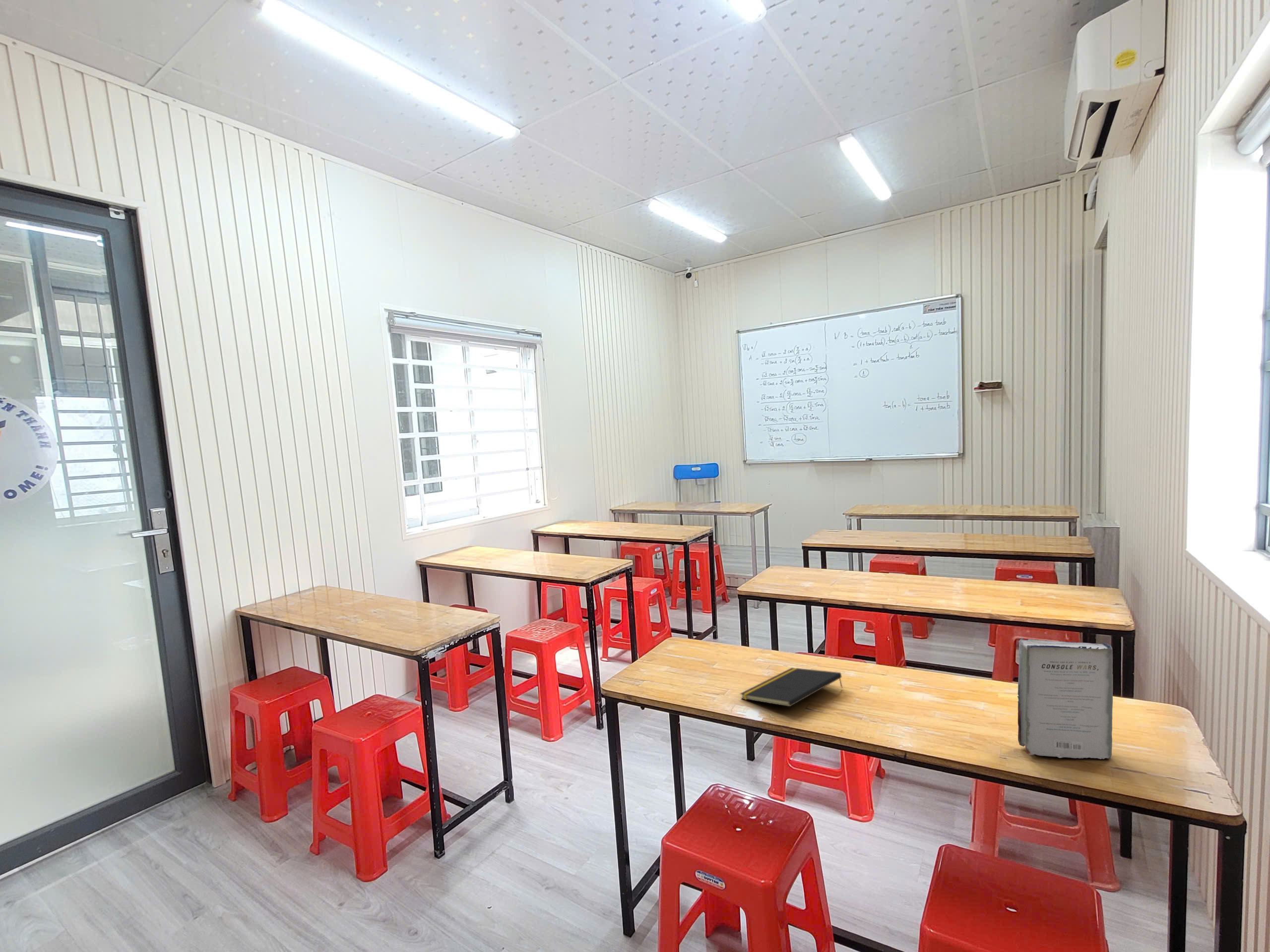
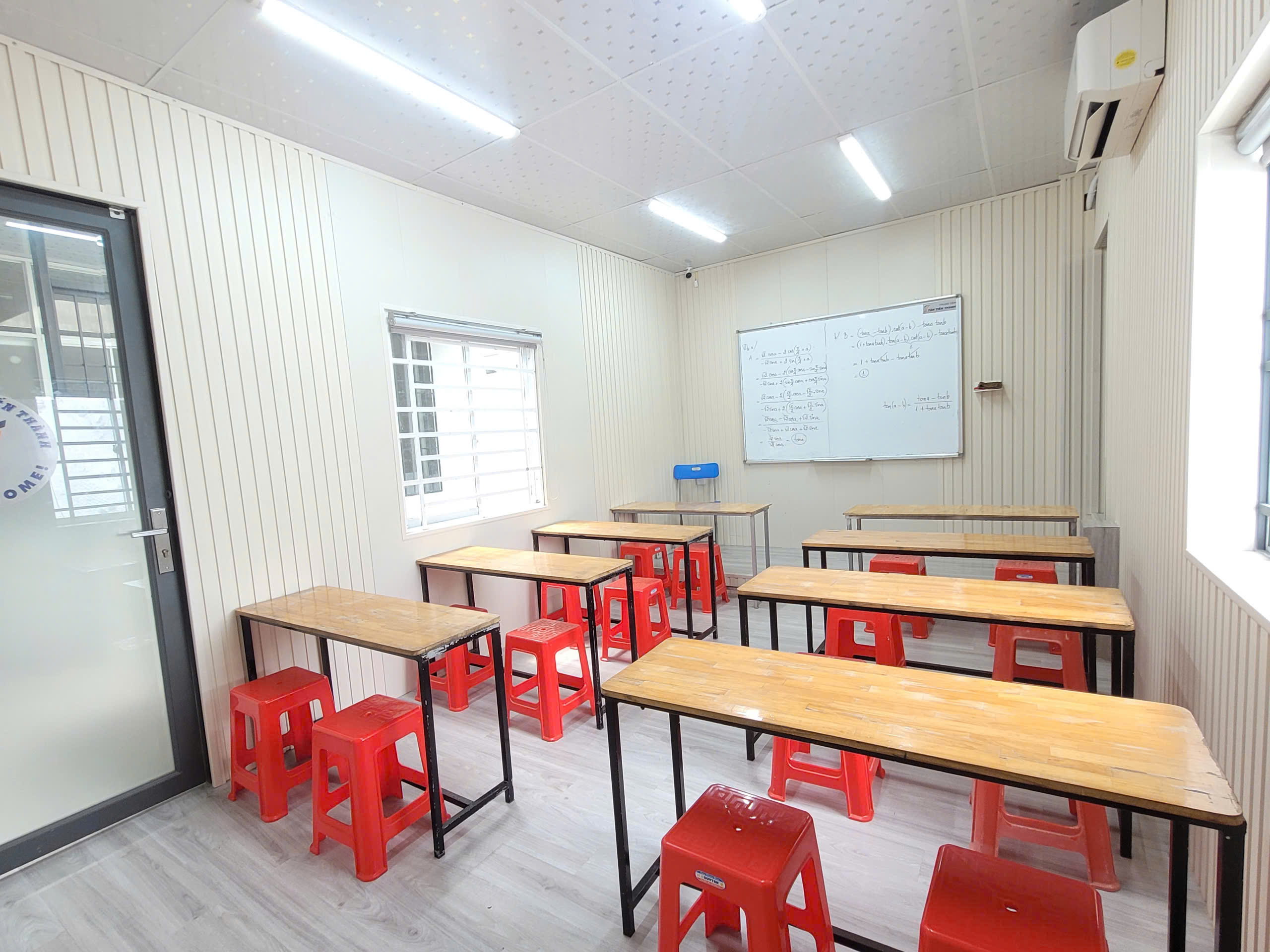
- notepad [740,667,843,707]
- book [1017,638,1113,760]
